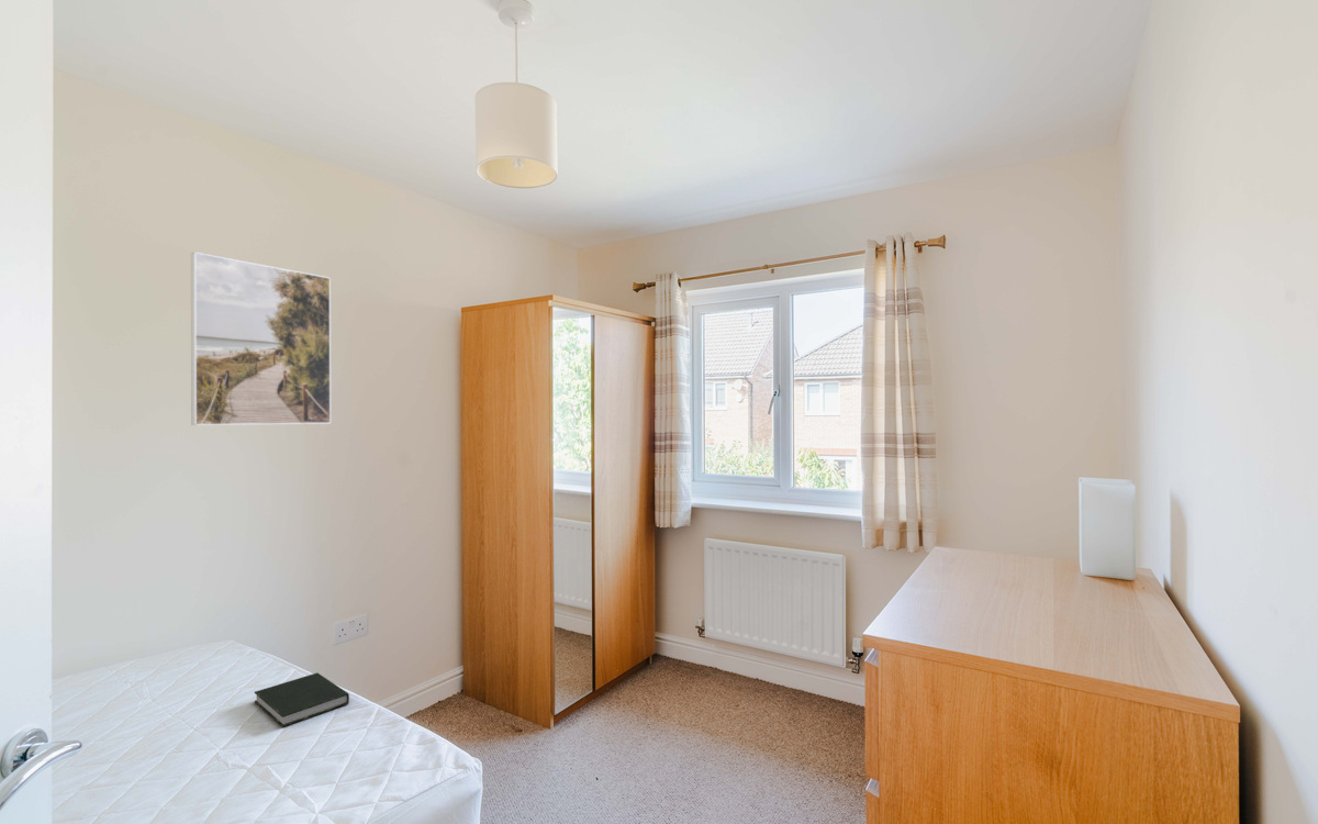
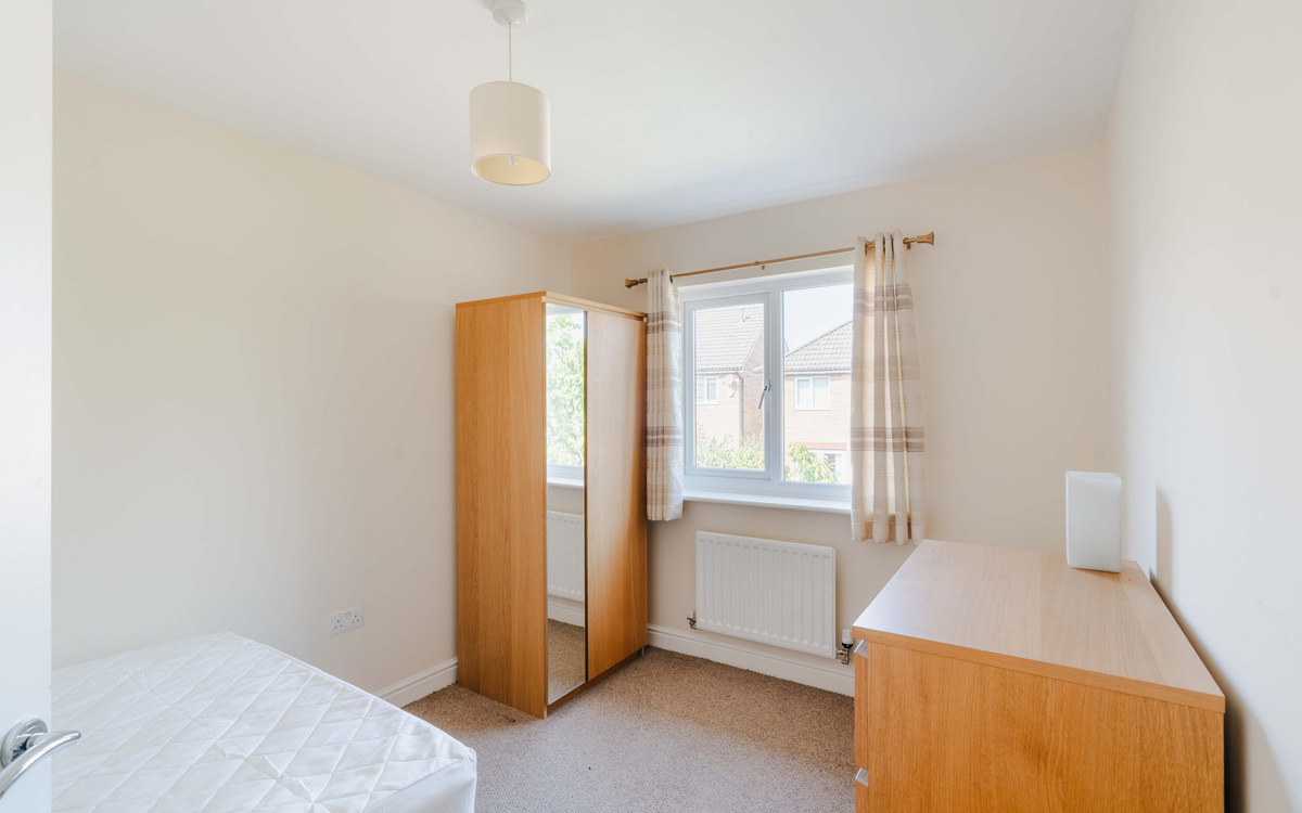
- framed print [190,250,332,426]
- book [254,671,350,728]
